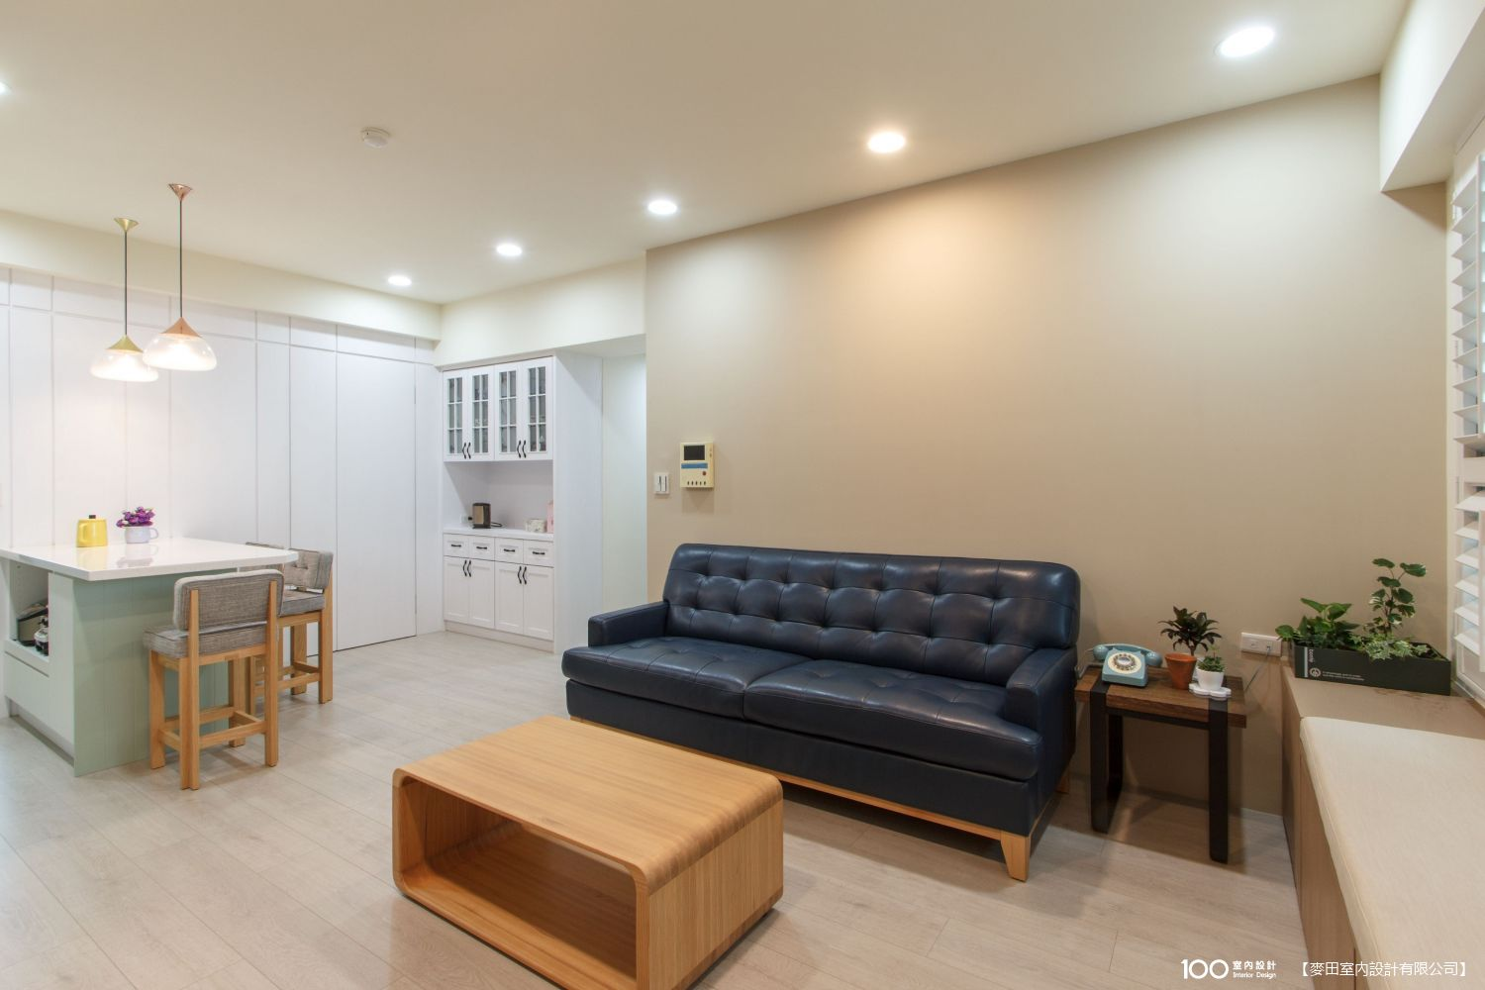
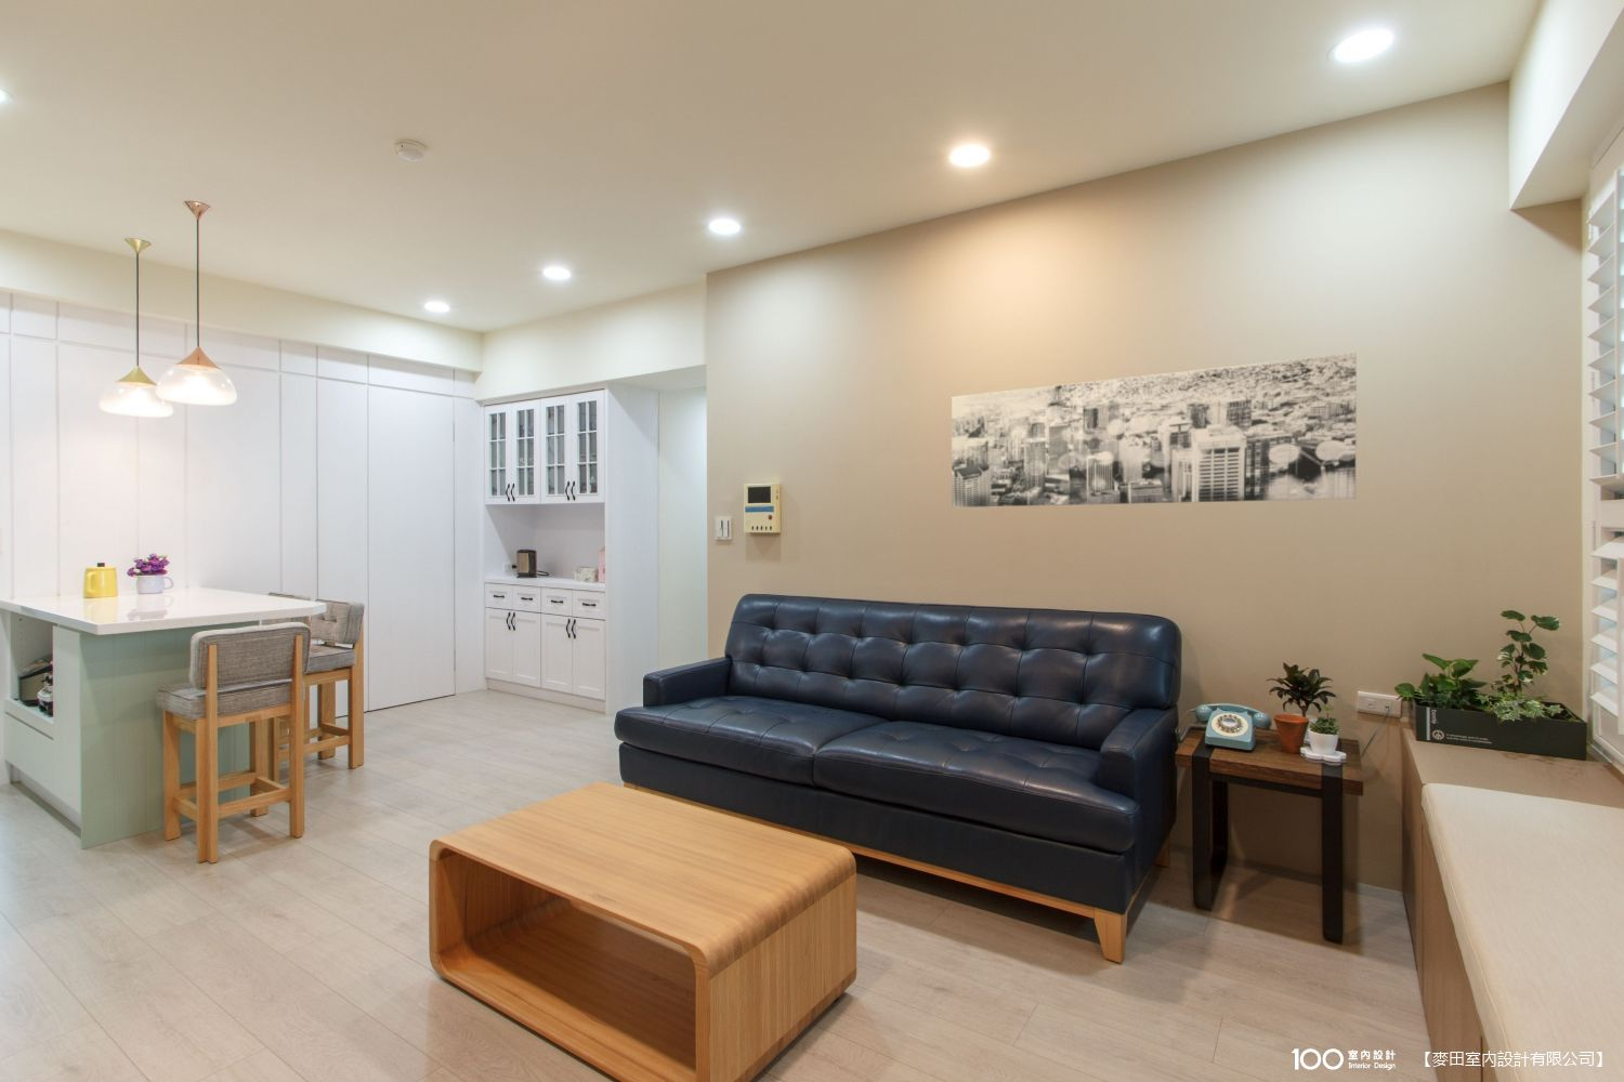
+ wall art [951,351,1358,508]
